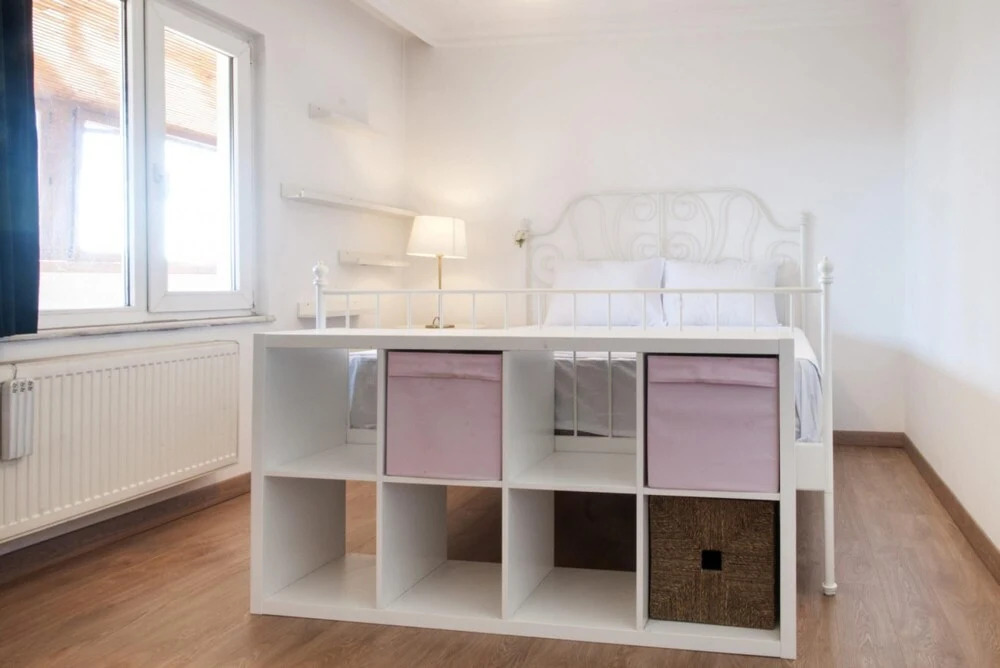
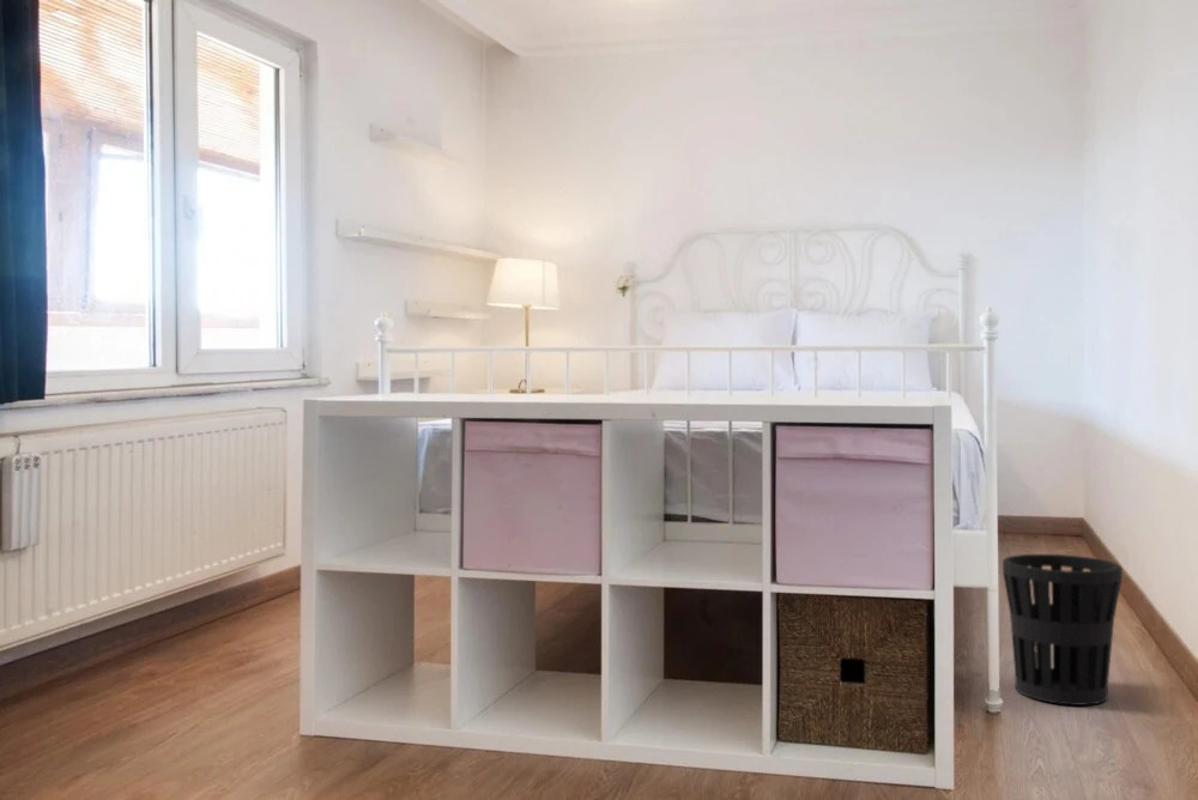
+ wastebasket [1002,553,1124,707]
